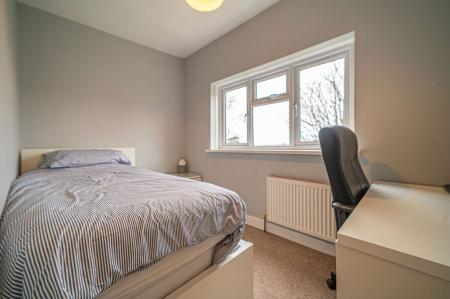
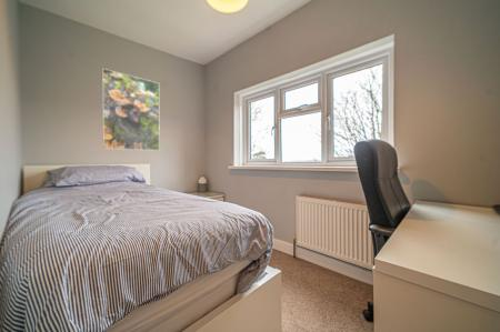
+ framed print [101,68,161,152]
